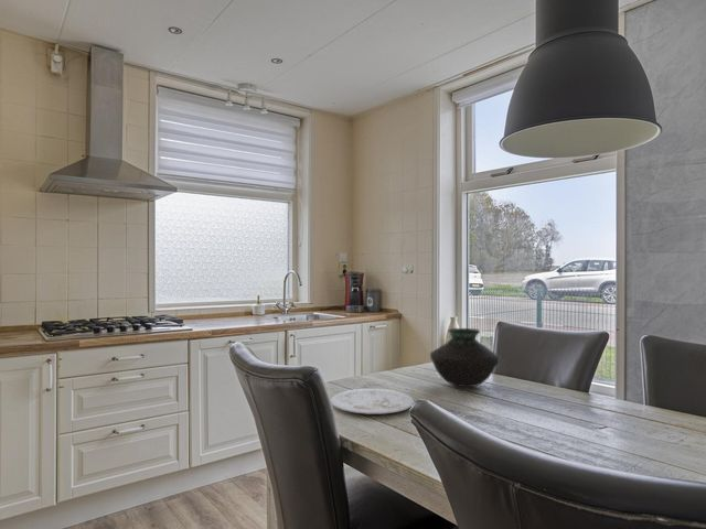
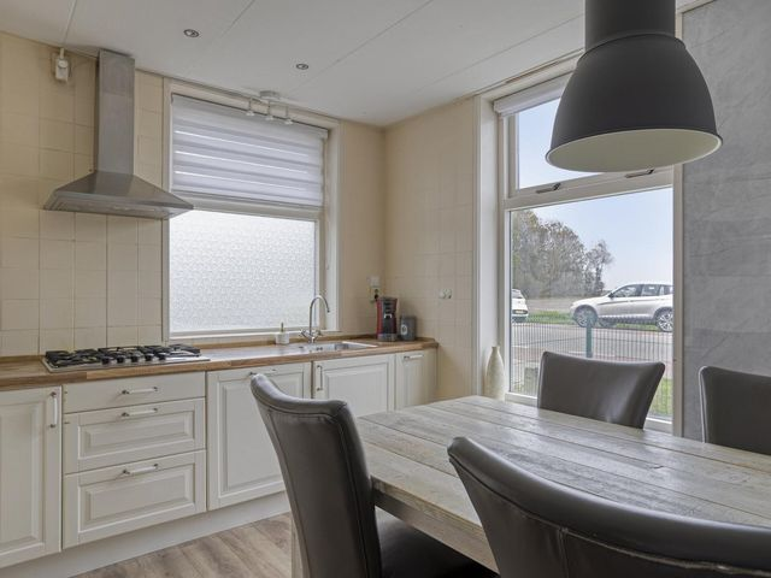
- vase [429,327,500,388]
- plate [330,388,415,414]
